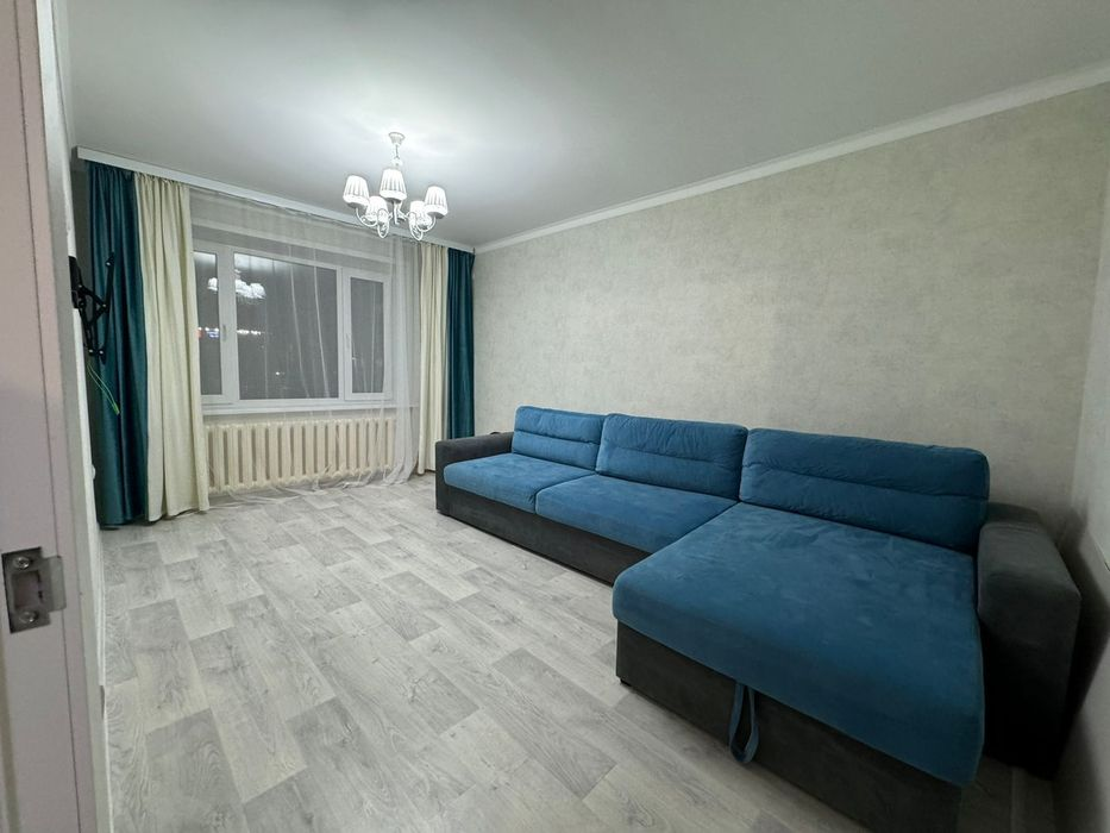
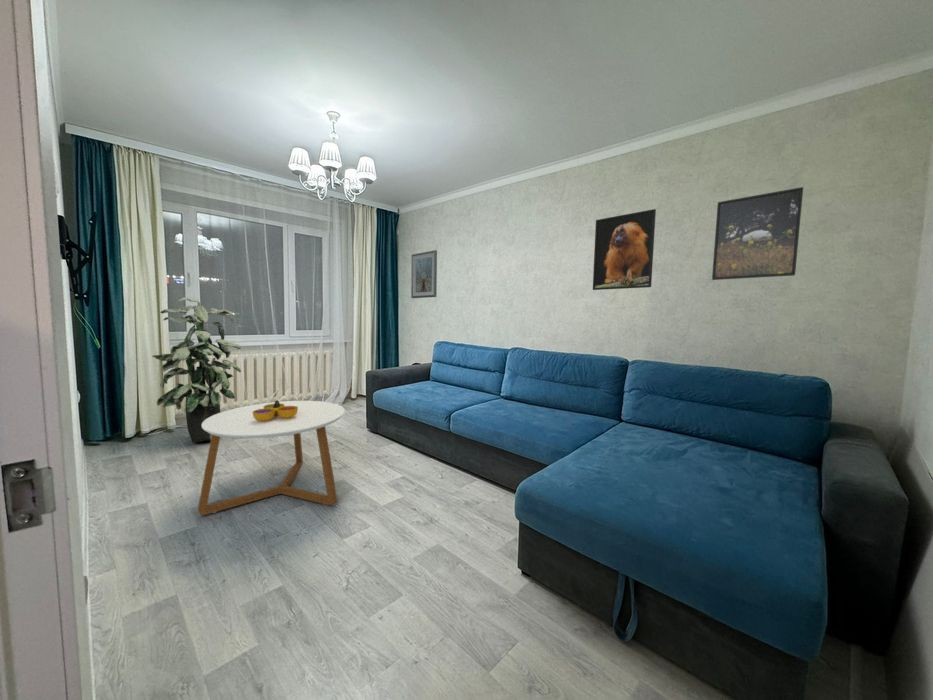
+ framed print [592,208,657,291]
+ indoor plant [151,296,242,443]
+ picture frame [410,249,438,299]
+ coffee table [197,400,346,516]
+ decorative bowl [253,400,298,421]
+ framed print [711,186,804,281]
